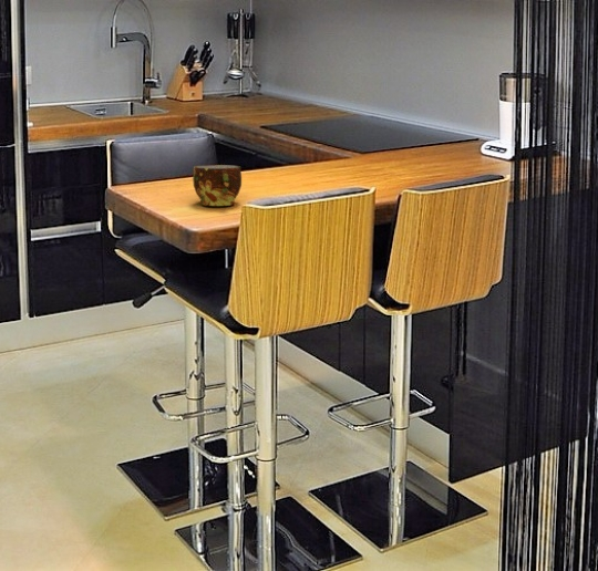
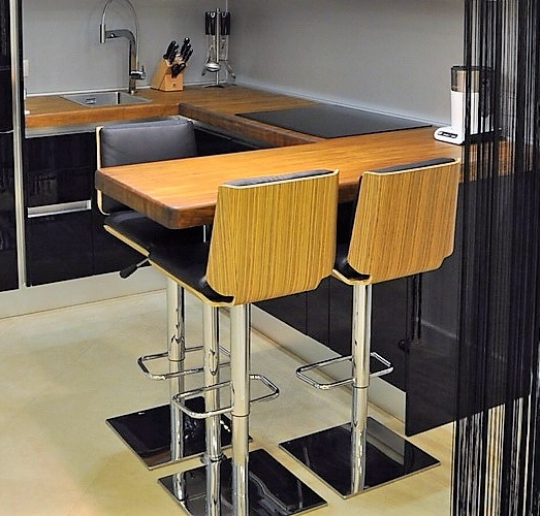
- cup [192,164,243,207]
